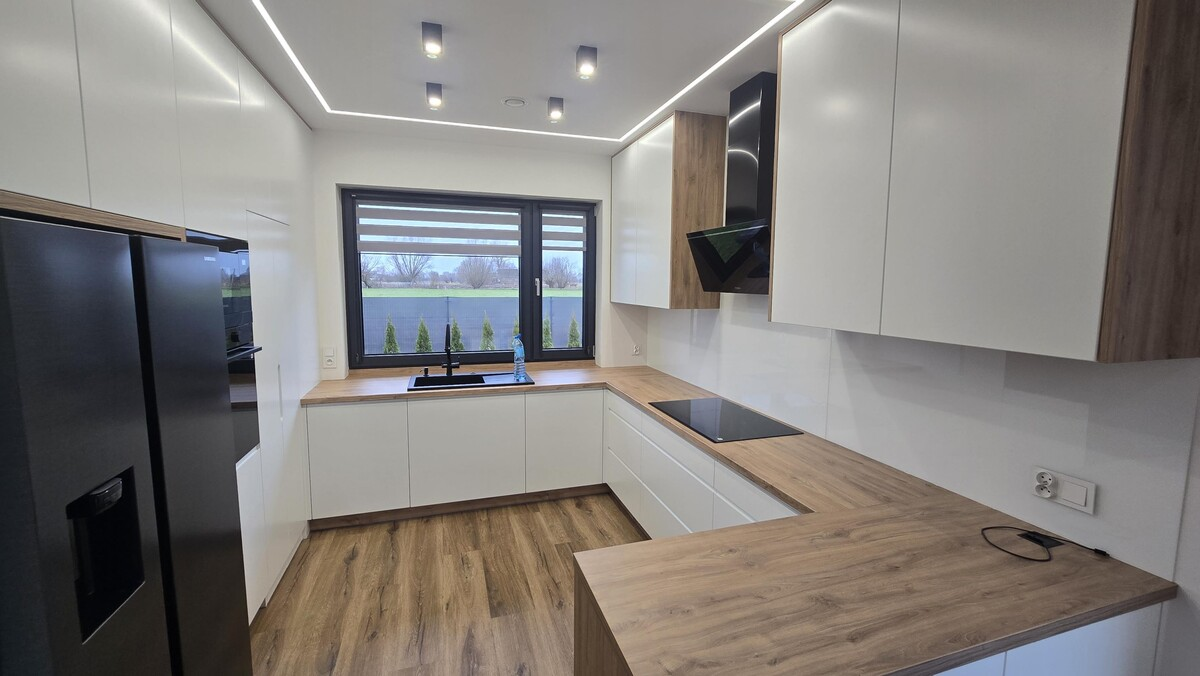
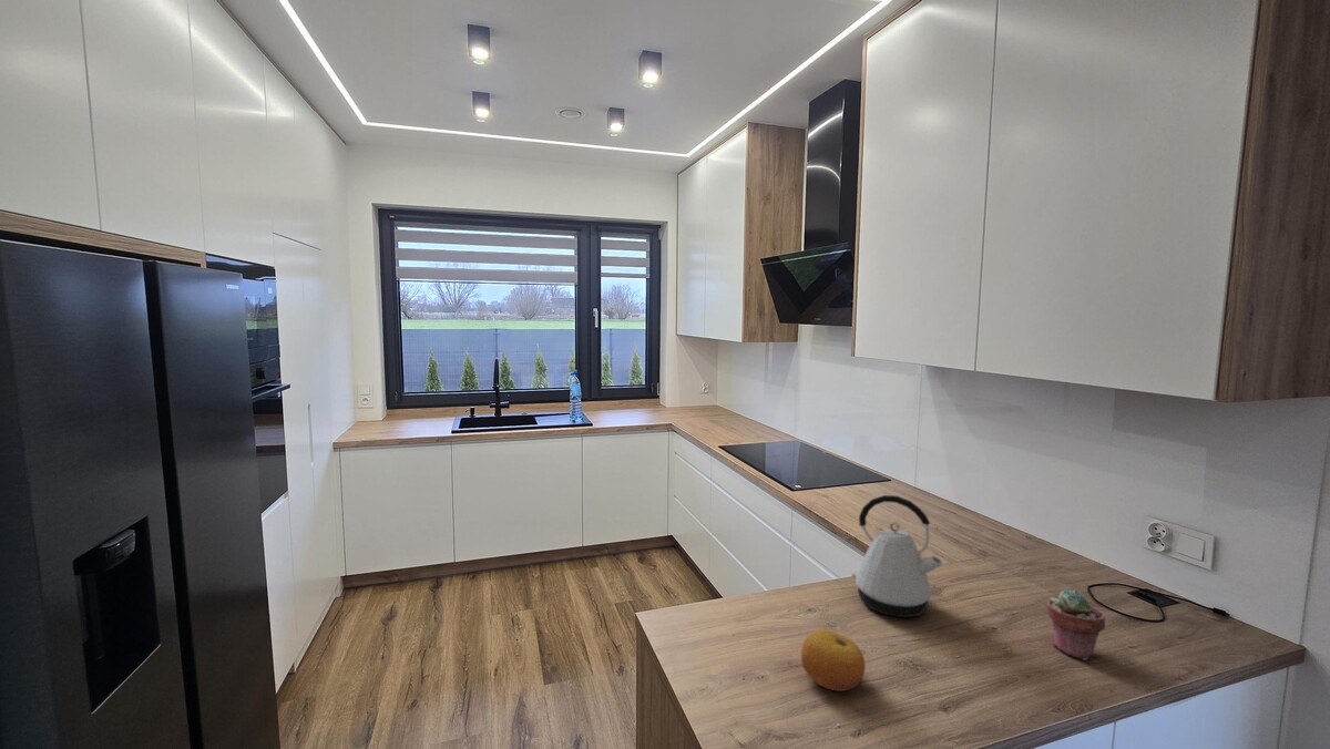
+ potted succulent [1045,587,1106,661]
+ kettle [850,494,944,618]
+ fruit [800,628,867,692]
